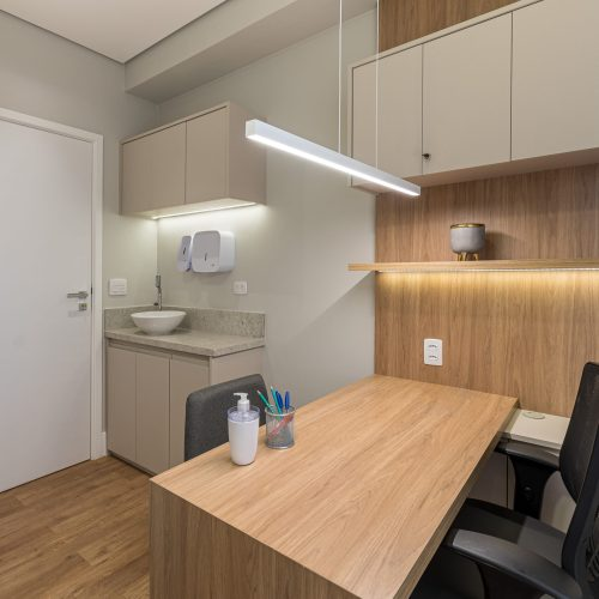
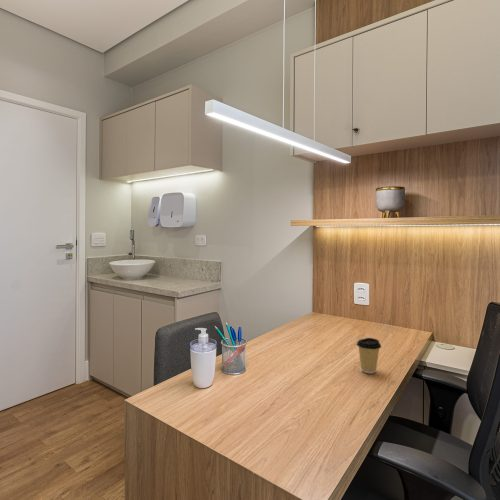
+ coffee cup [356,337,382,374]
